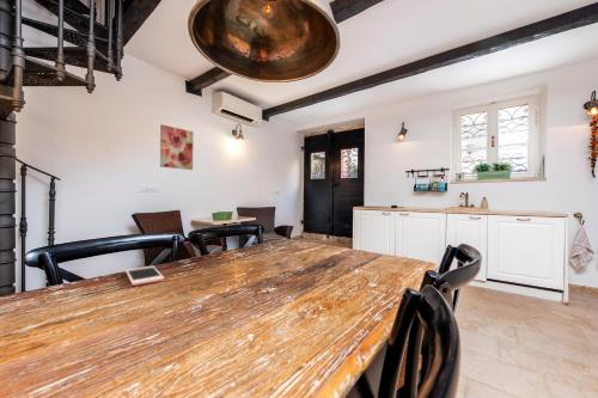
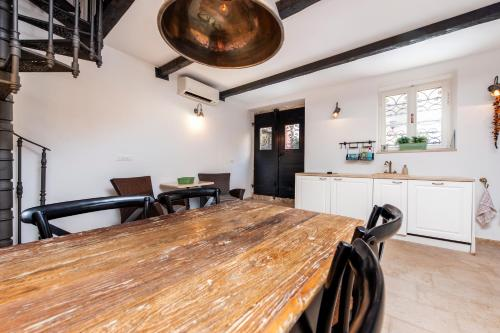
- cell phone [124,265,165,287]
- wall art [159,123,194,171]
